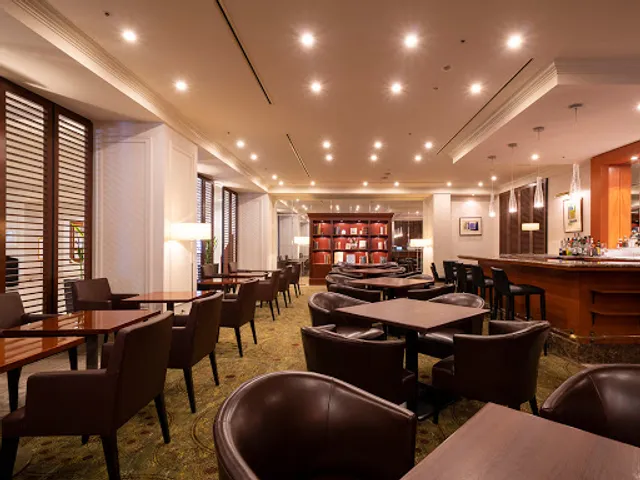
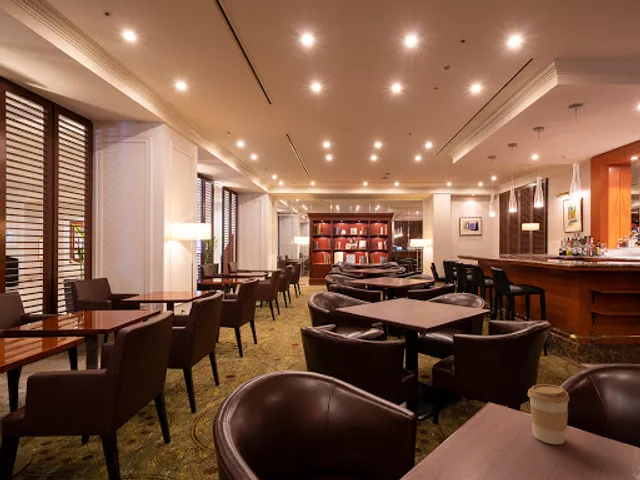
+ coffee cup [527,383,571,445]
